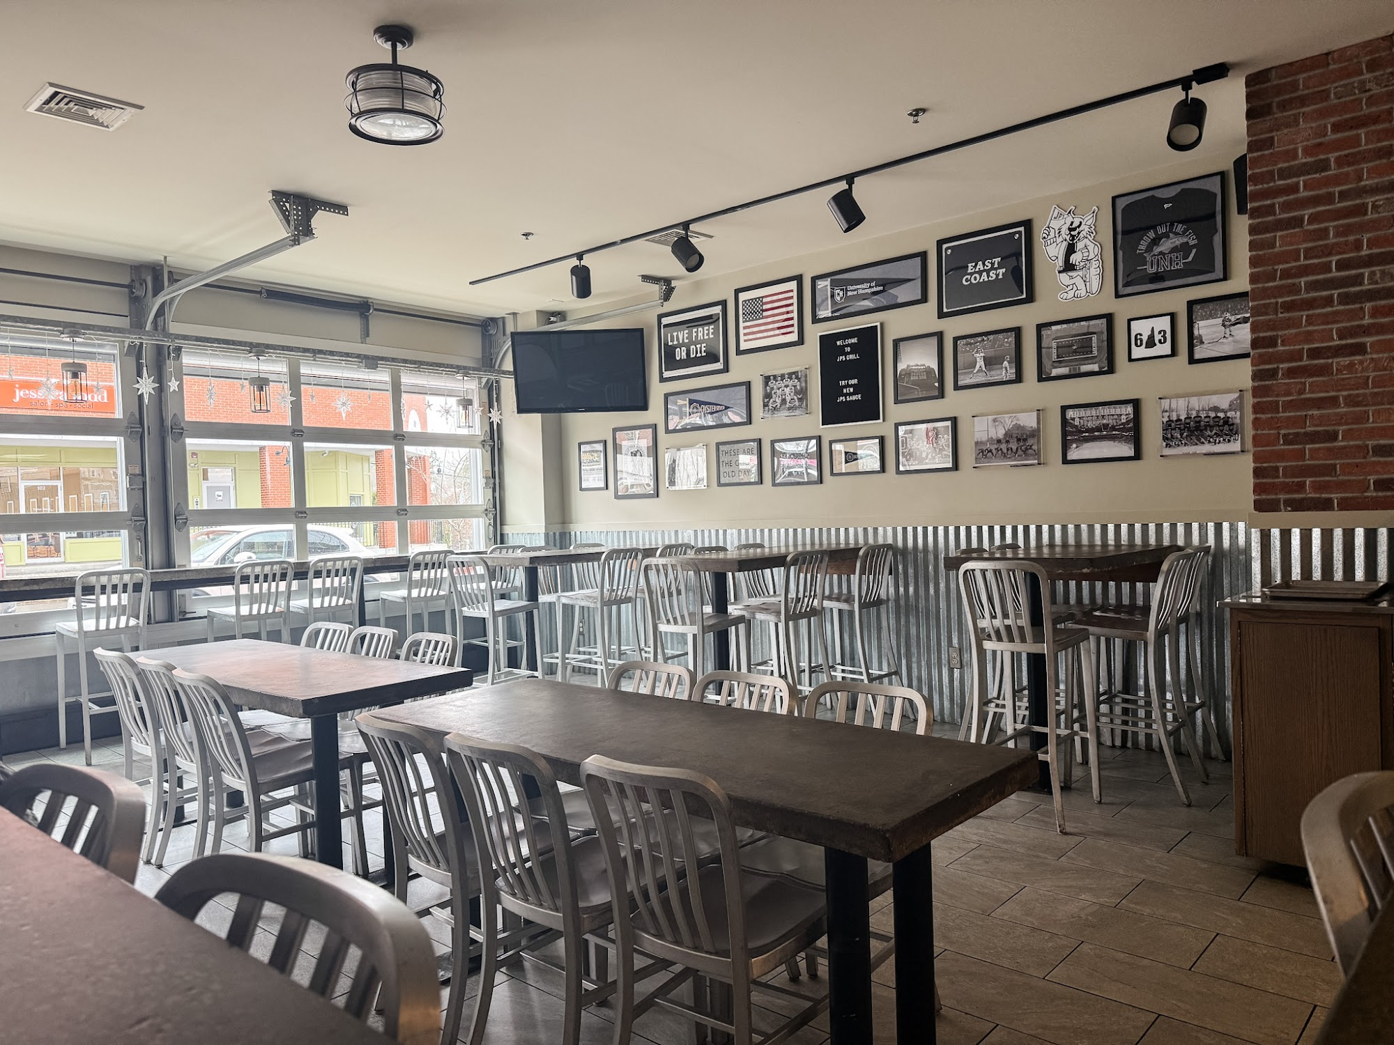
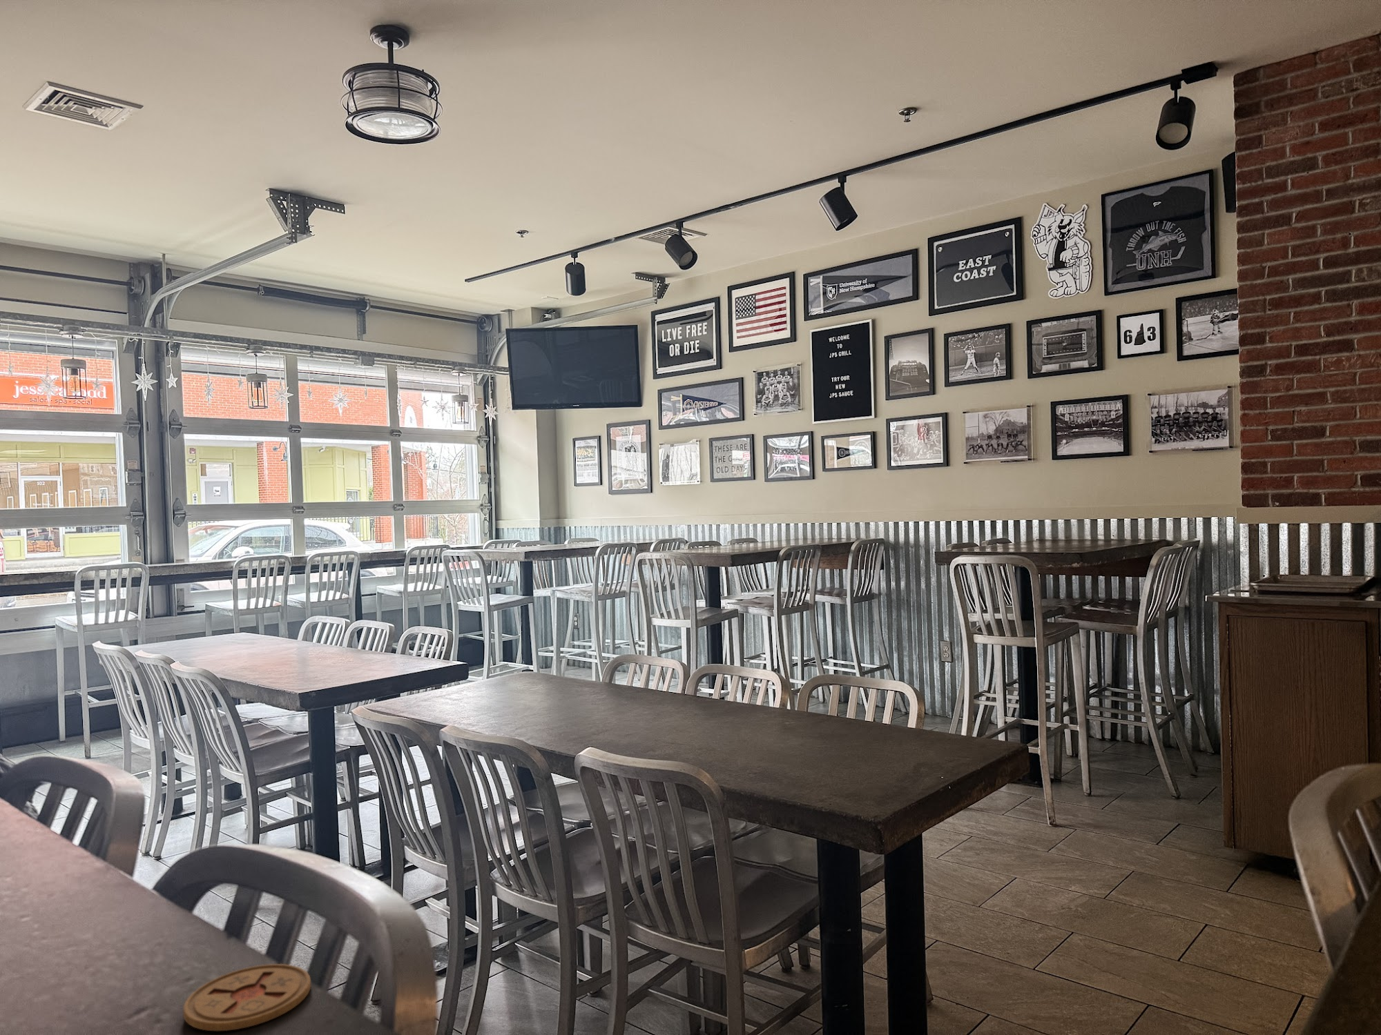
+ coaster [183,963,311,1032]
